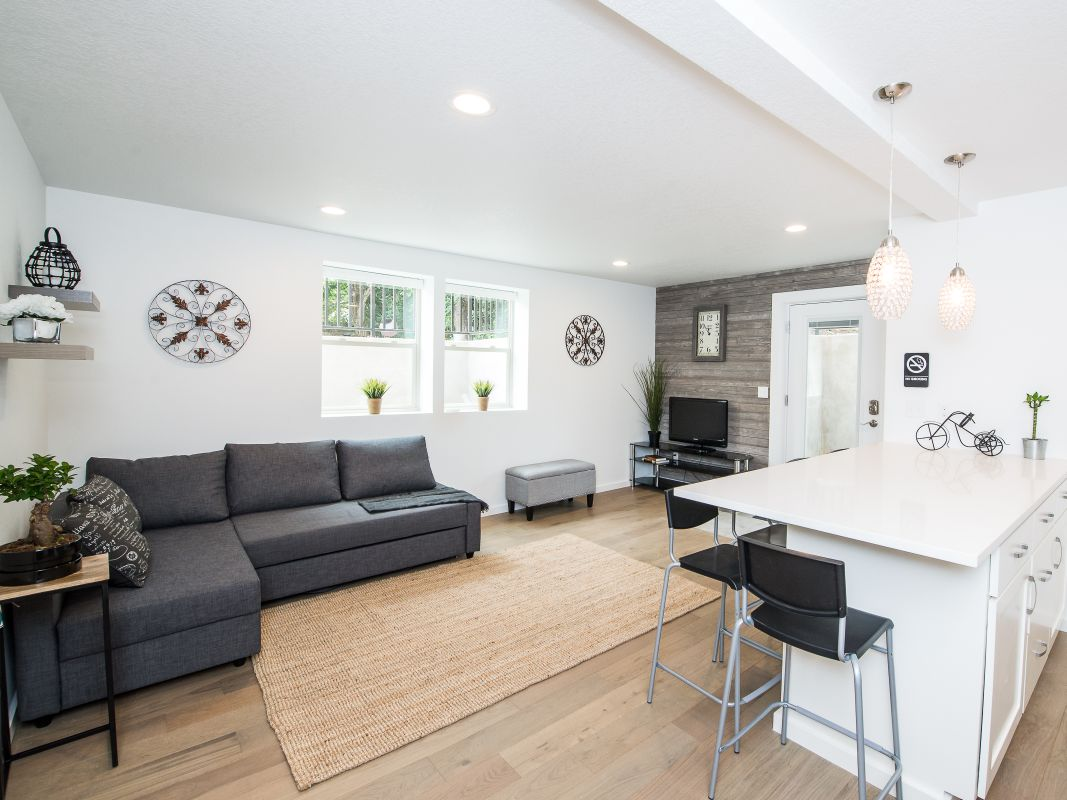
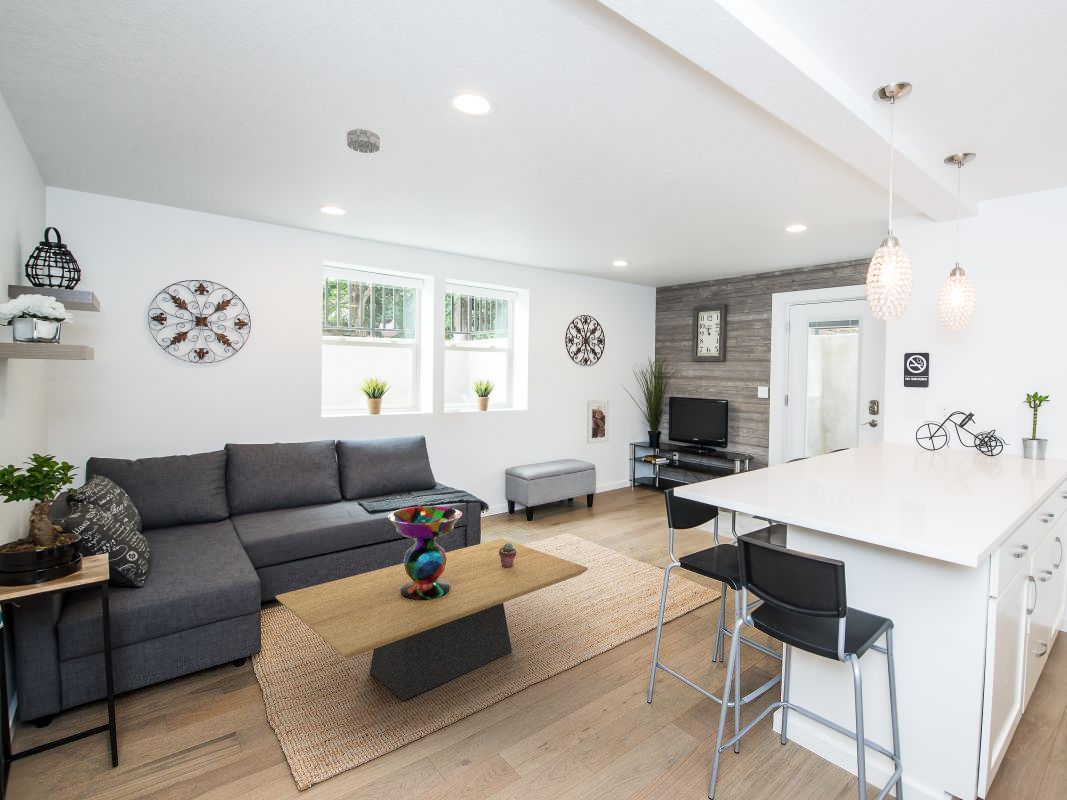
+ decorative bowl [386,505,463,601]
+ smoke detector [346,128,381,154]
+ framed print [586,399,610,445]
+ coffee table [274,538,589,702]
+ potted succulent [499,543,516,568]
